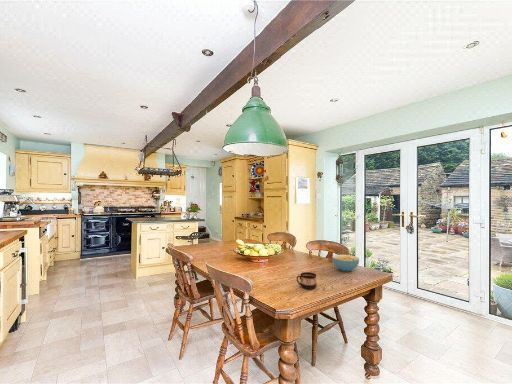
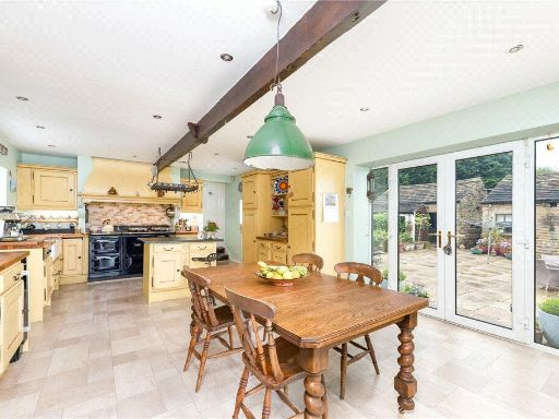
- cereal bowl [331,254,360,273]
- cup [296,271,318,290]
